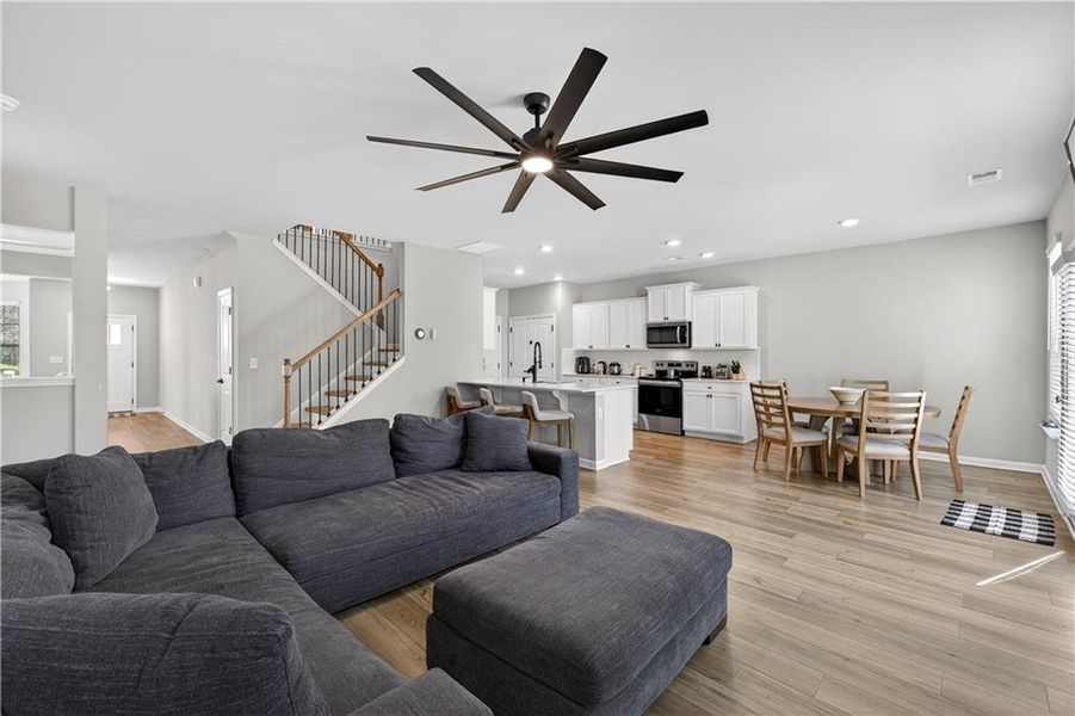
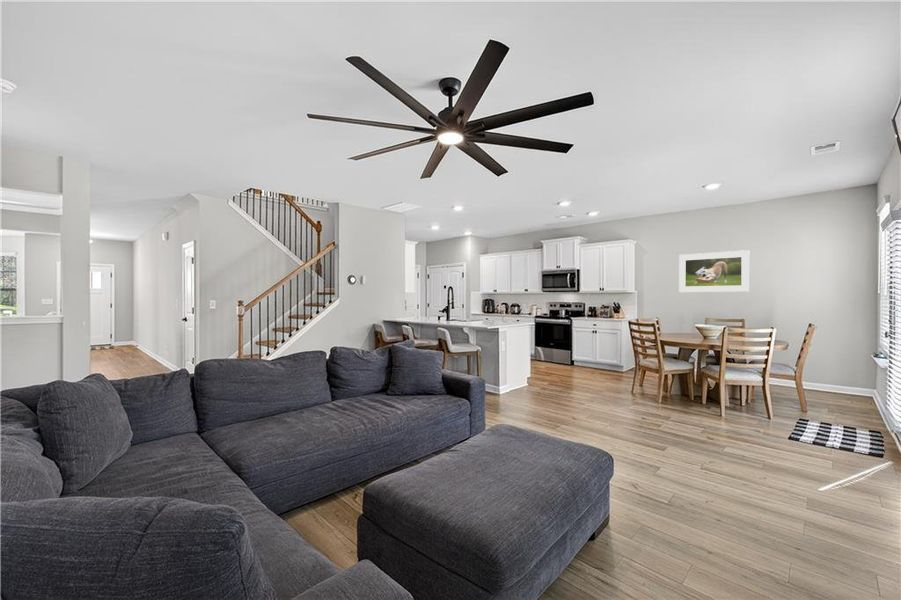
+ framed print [678,249,750,293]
